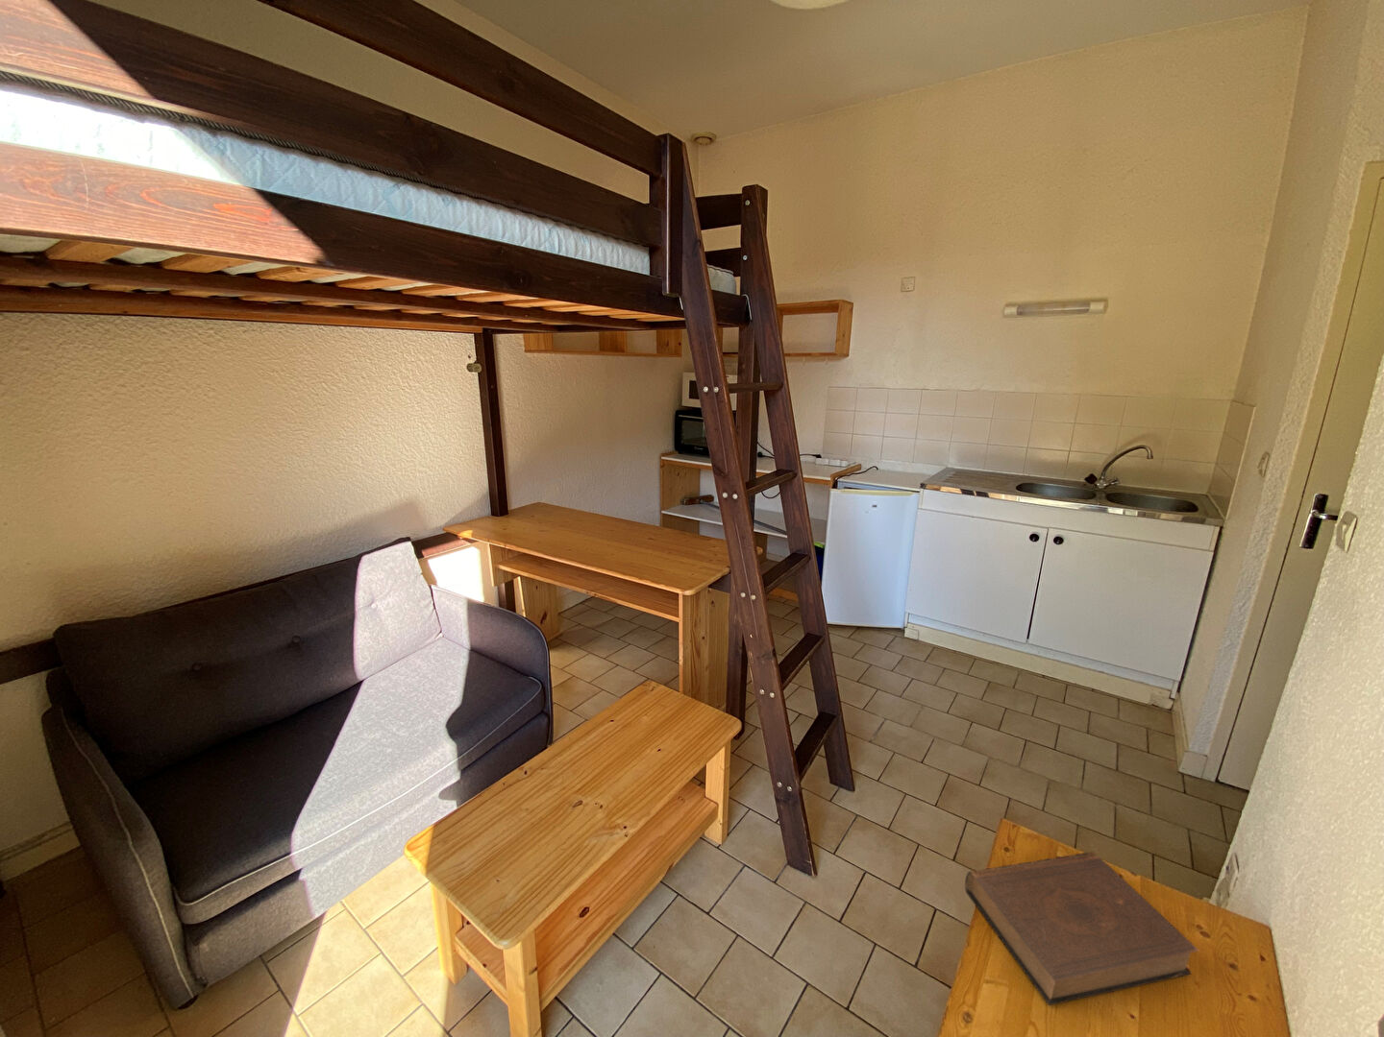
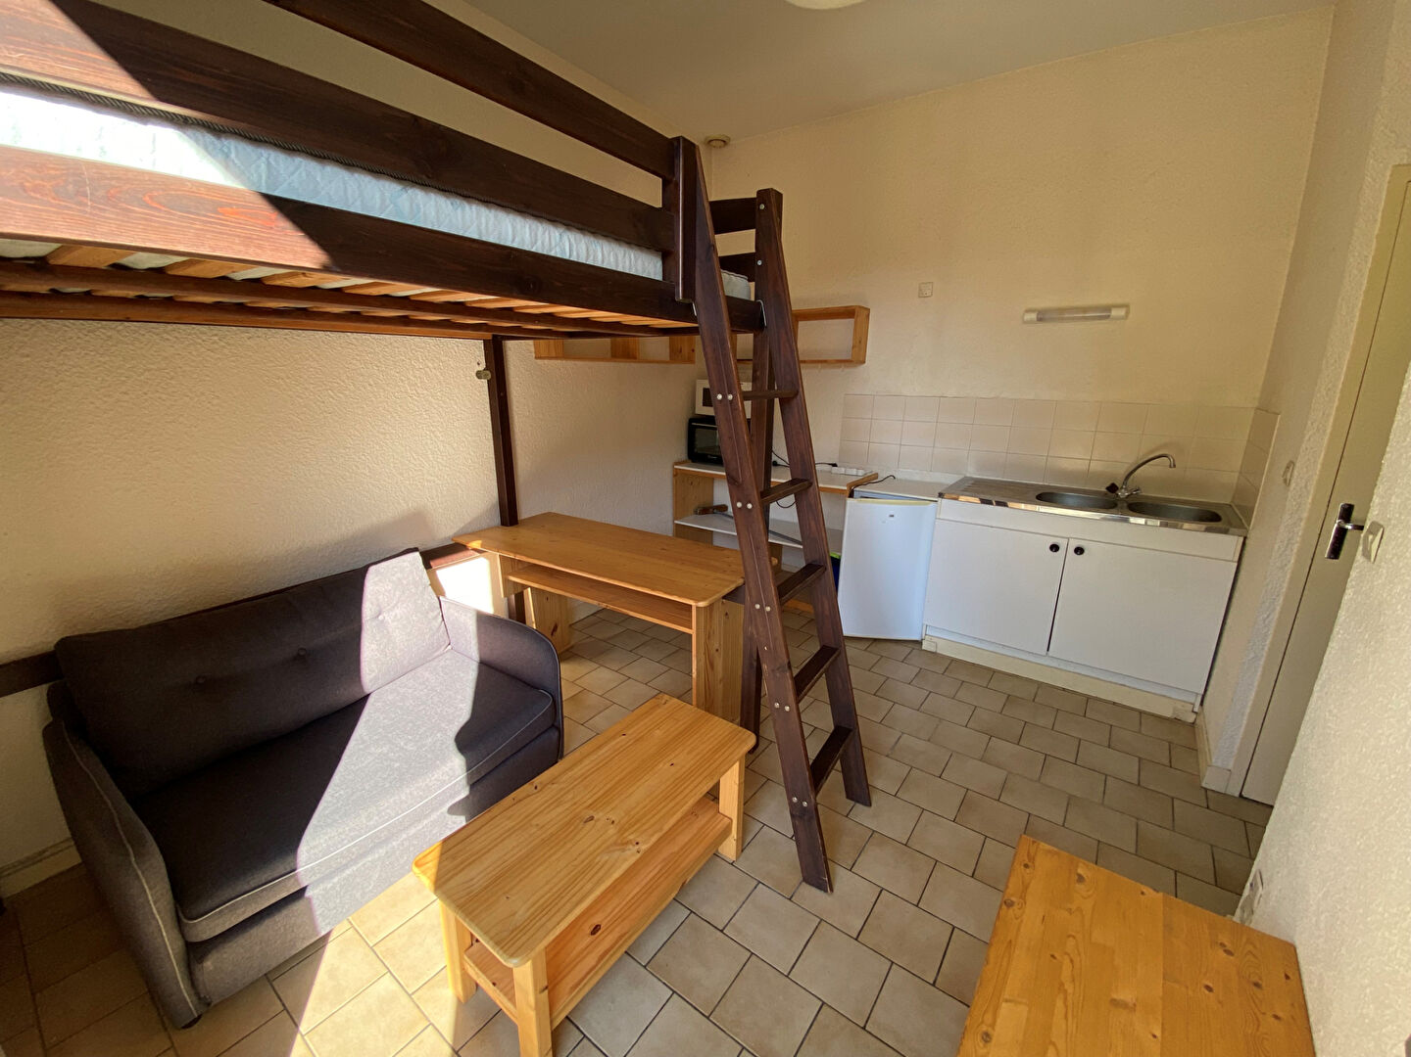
- book [964,851,1200,1006]
